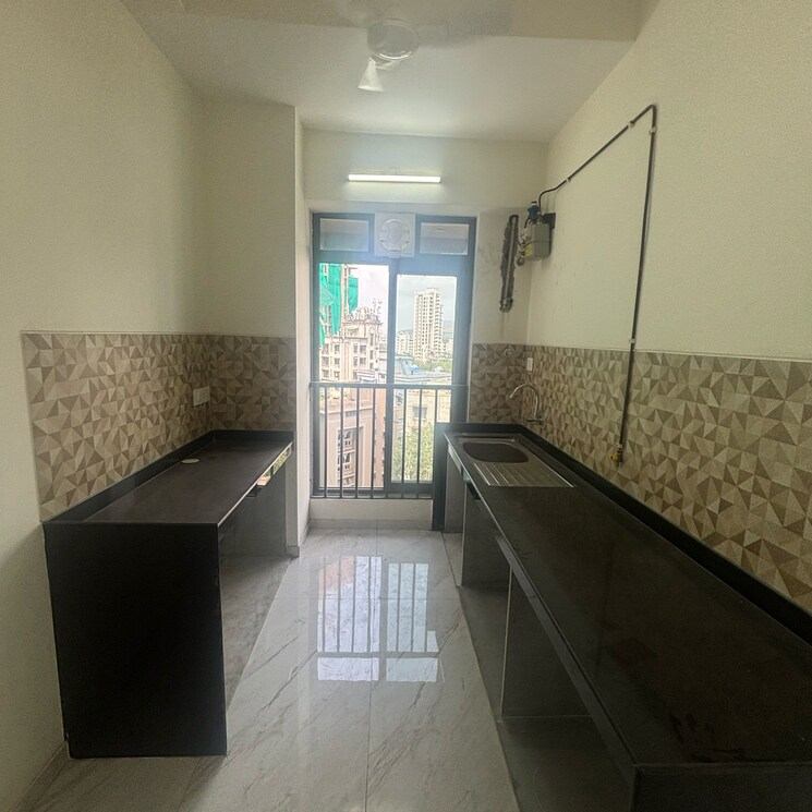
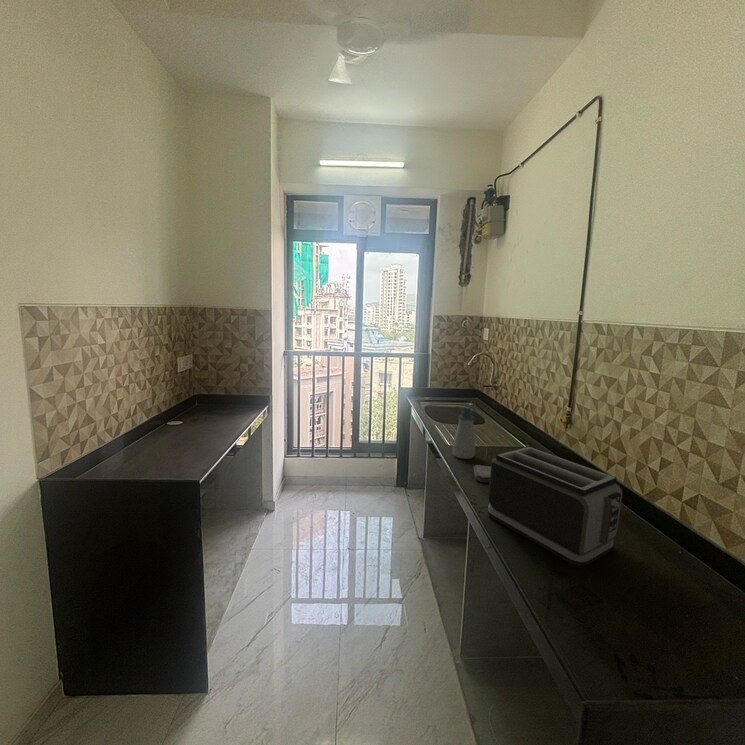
+ toaster [487,446,623,567]
+ soap bottle [452,406,476,460]
+ washcloth [472,464,491,483]
